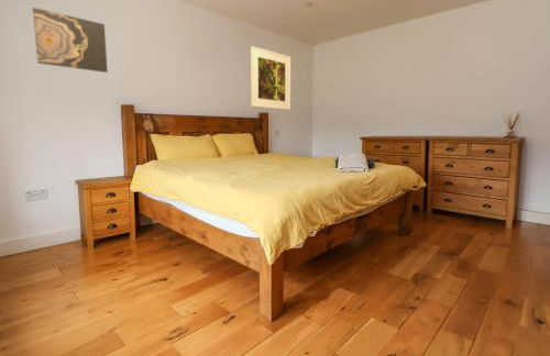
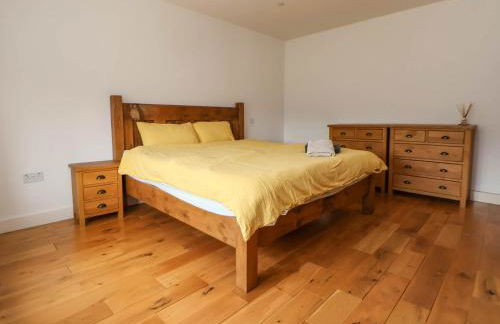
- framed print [250,45,292,111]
- wall art [32,7,109,74]
